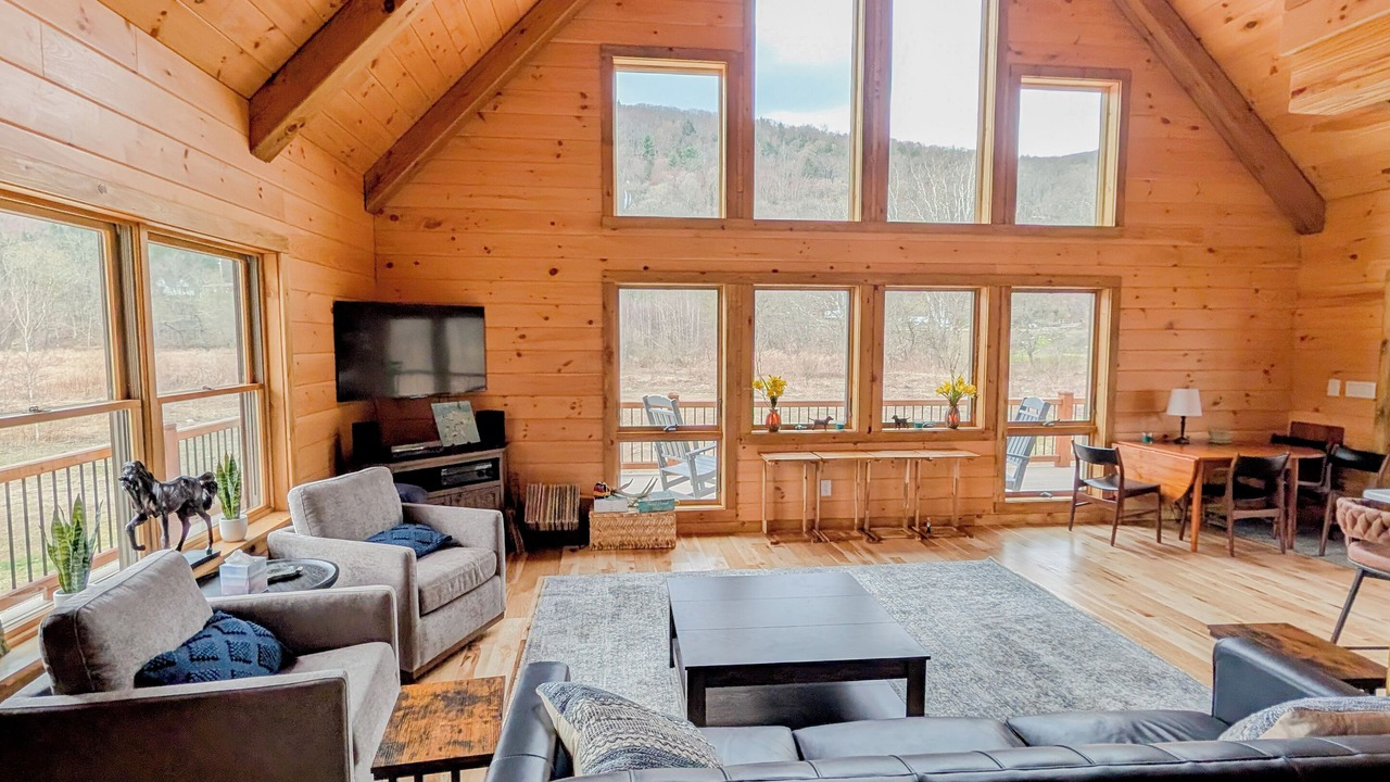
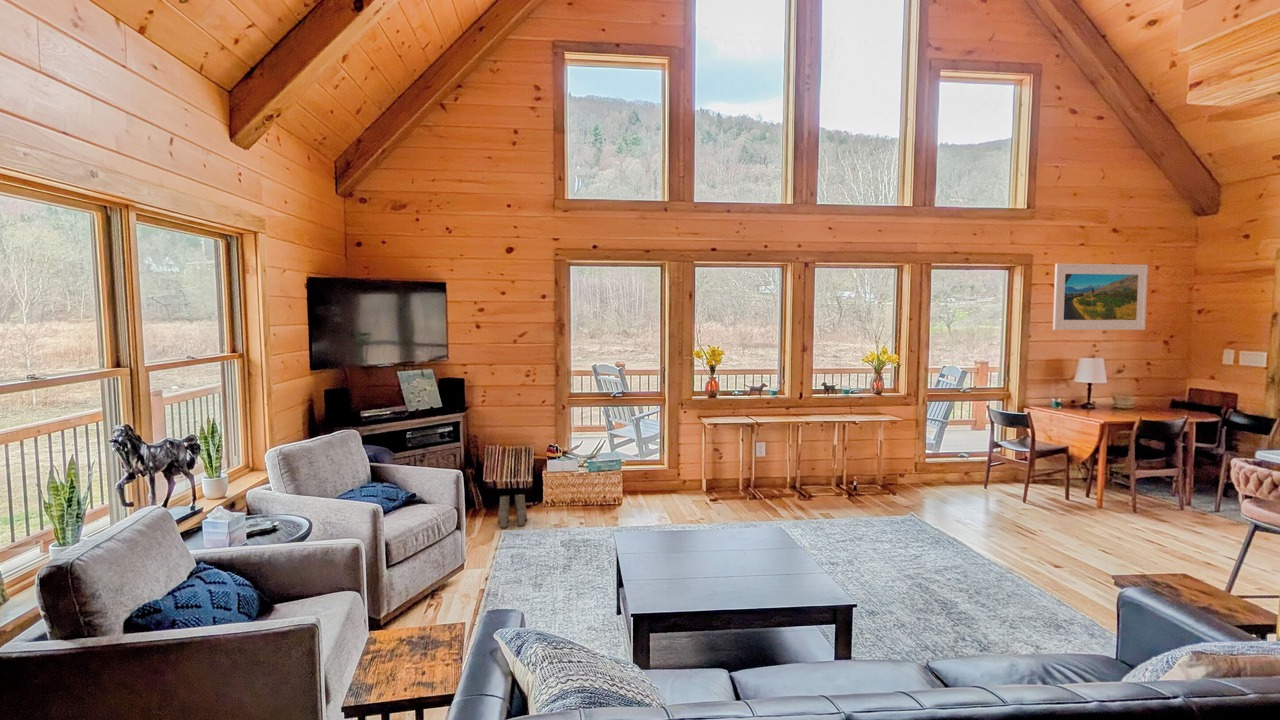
+ boots [497,493,528,529]
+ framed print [1052,263,1149,331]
